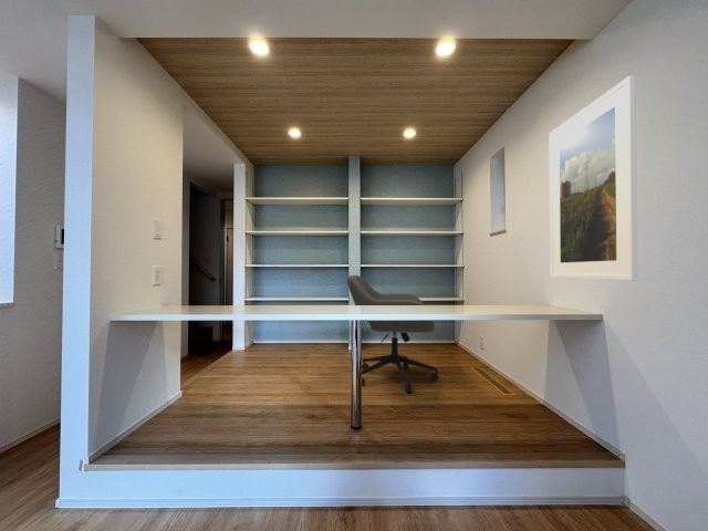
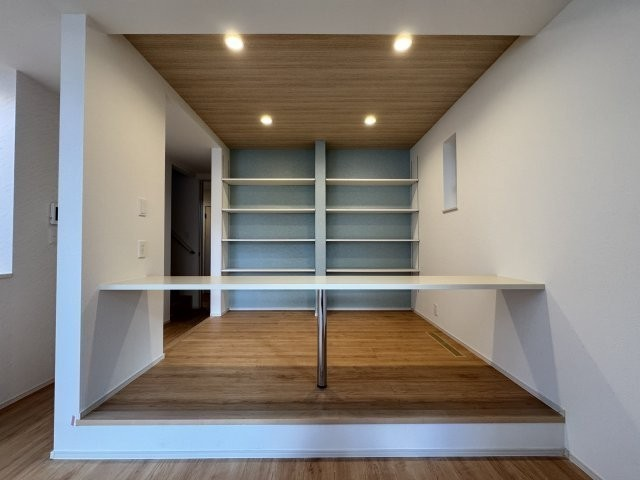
- office chair [346,274,440,394]
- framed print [549,74,638,282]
